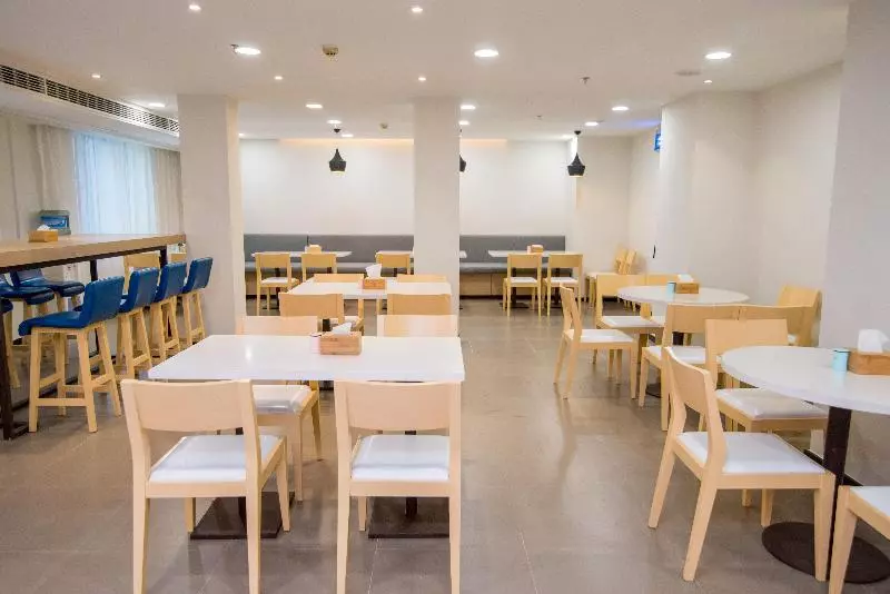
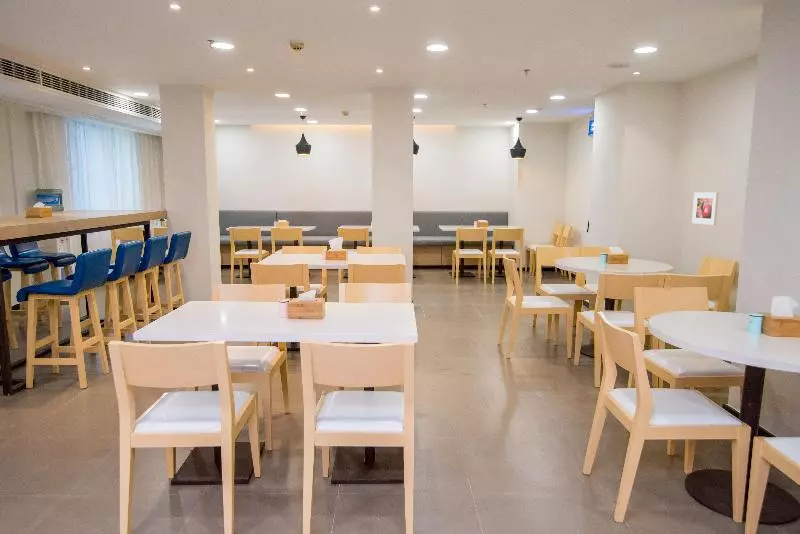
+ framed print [691,191,719,226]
